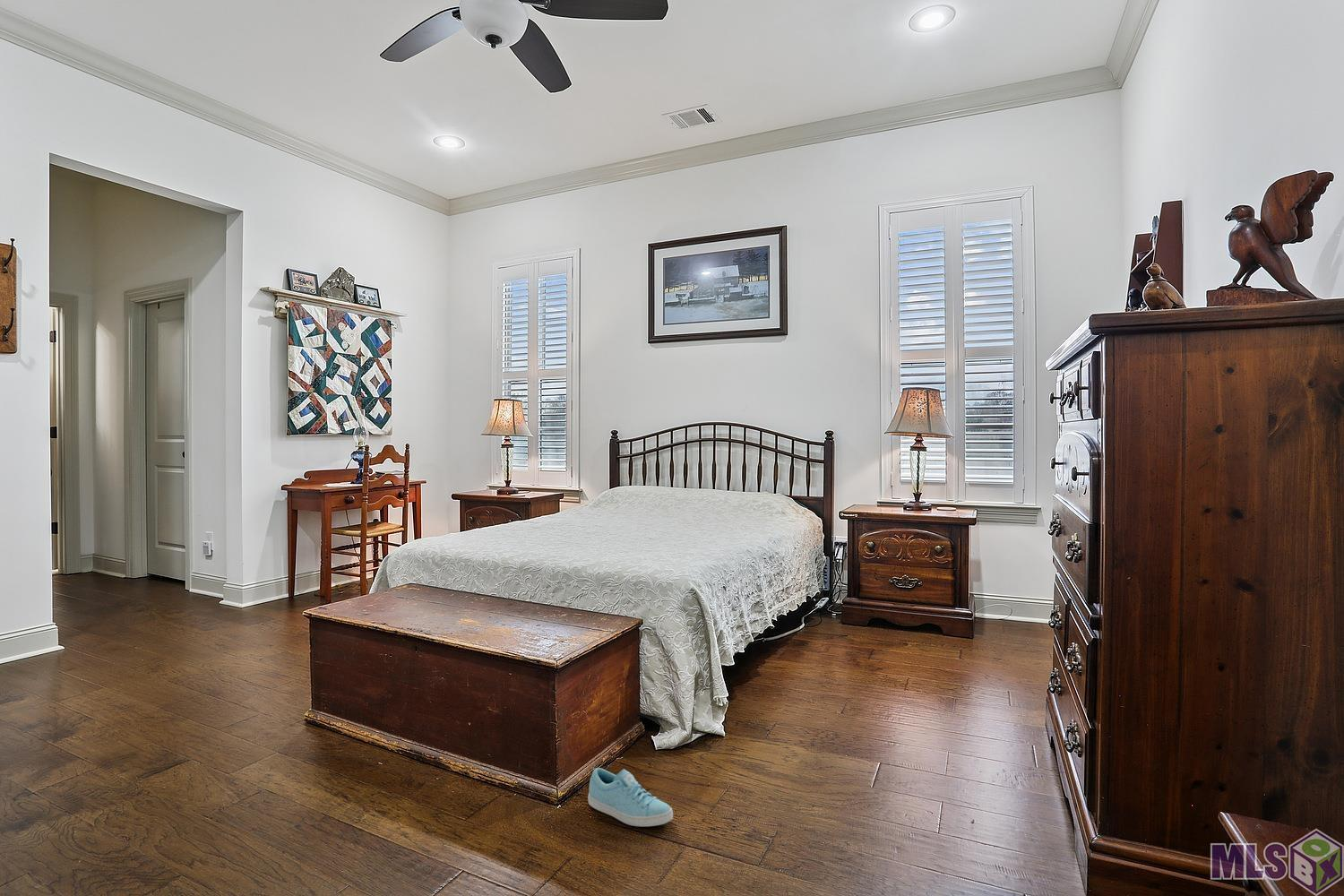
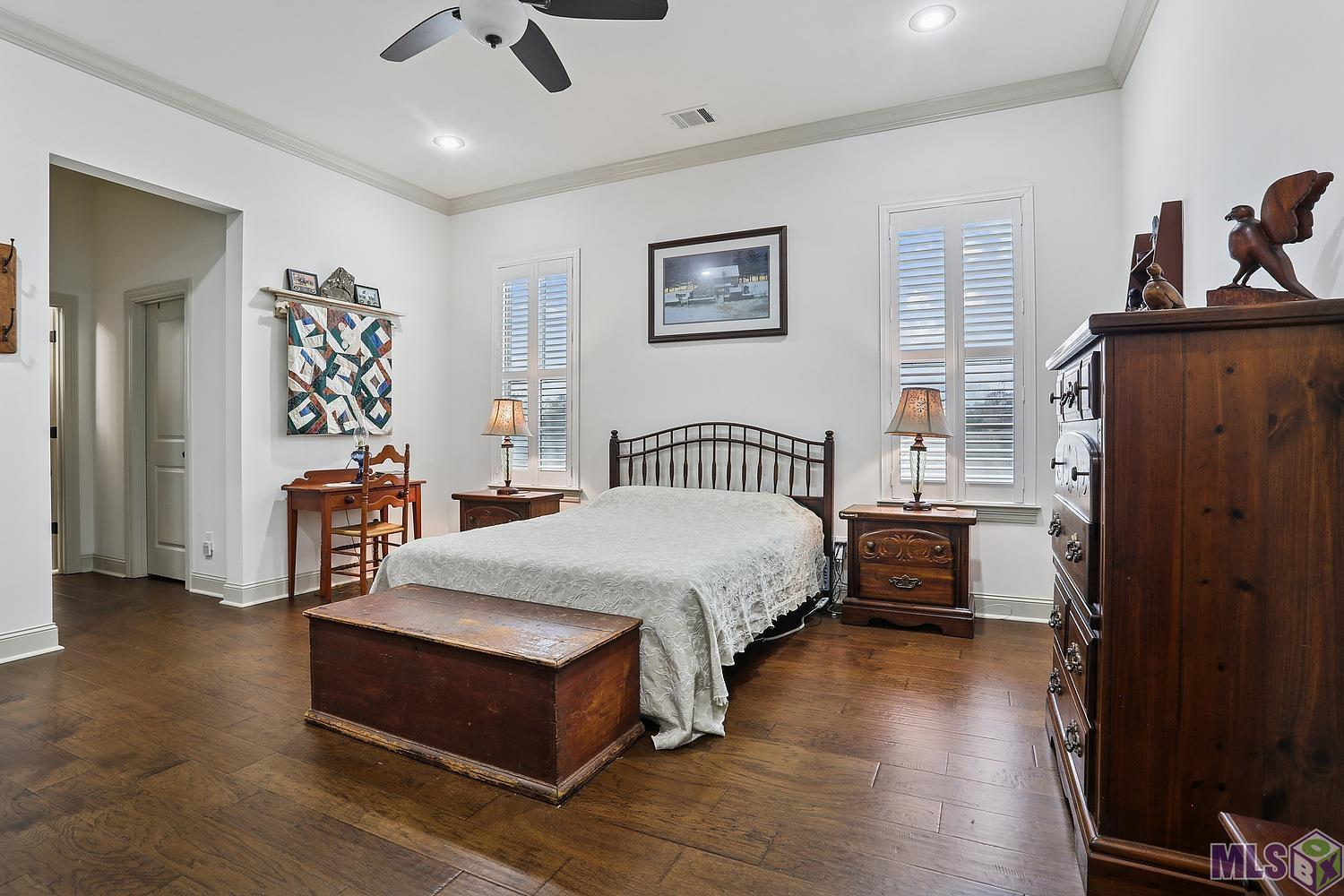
- sneaker [587,767,674,827]
